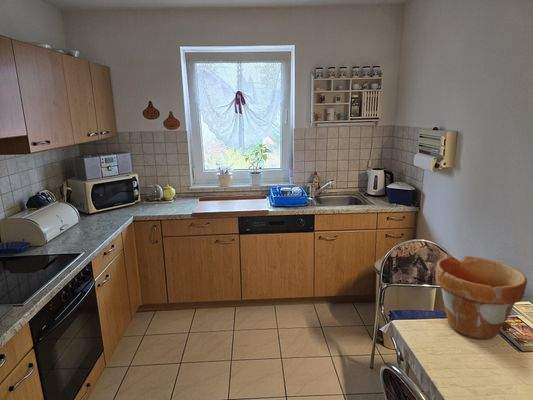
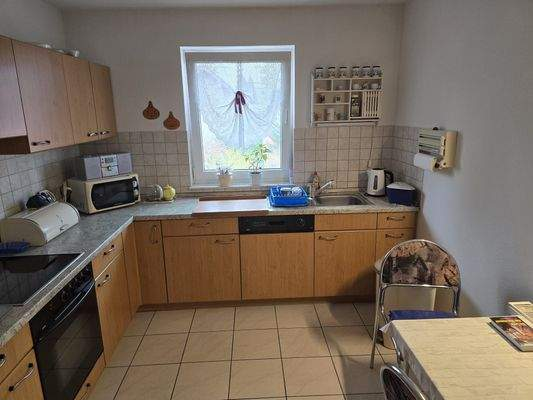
- flower pot [435,255,528,340]
